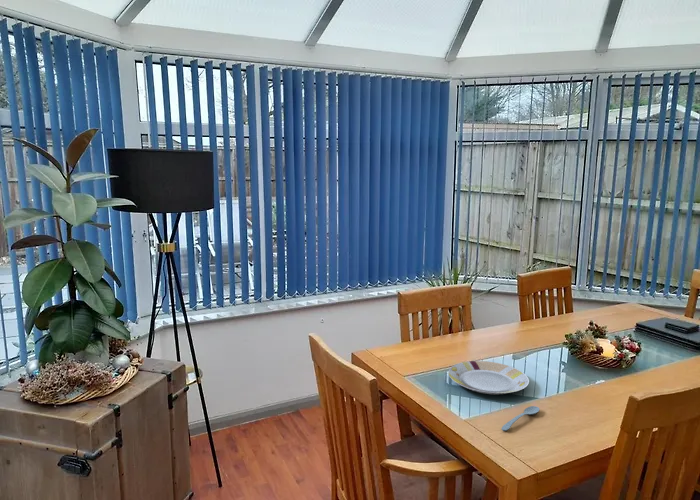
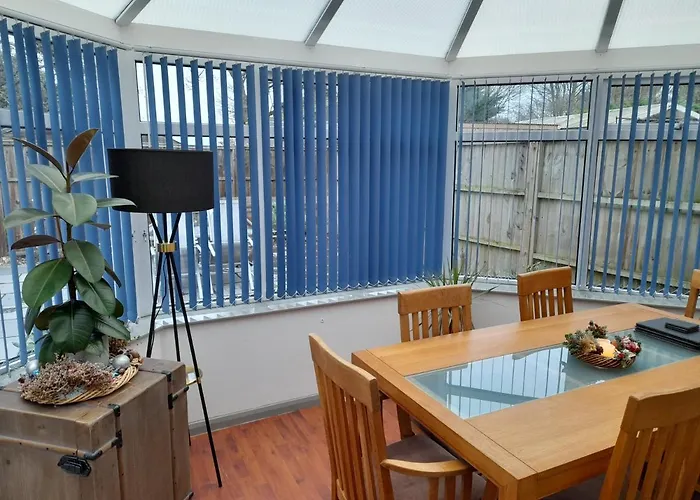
- spoon [501,405,541,432]
- plate [447,360,530,395]
